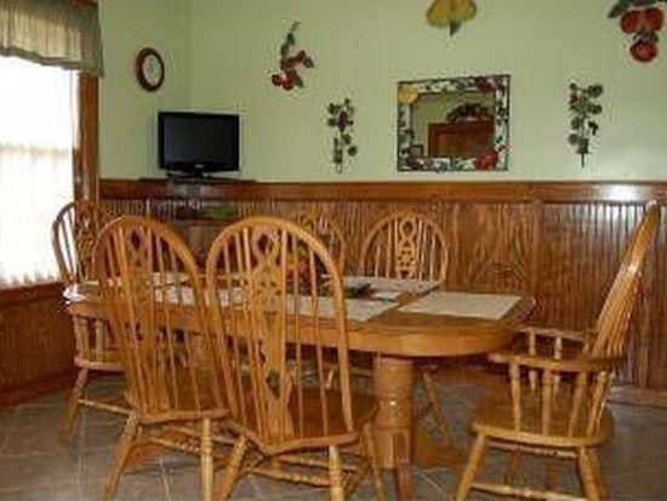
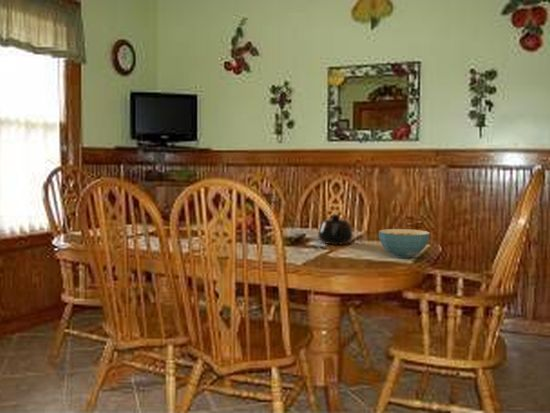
+ teapot [317,213,354,245]
+ cereal bowl [378,228,431,259]
